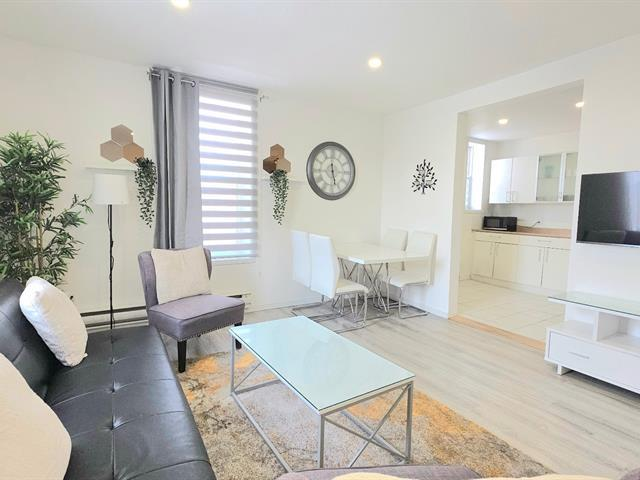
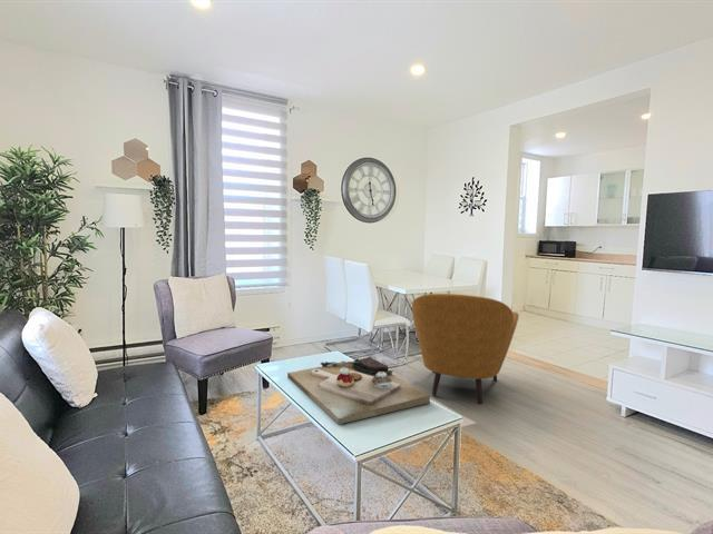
+ armchair [411,293,520,404]
+ decorative tray [286,355,431,425]
